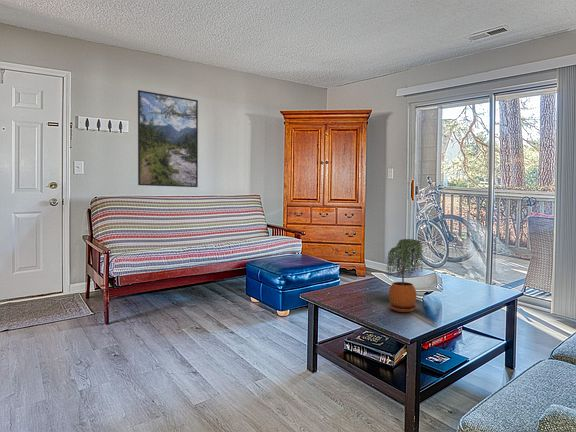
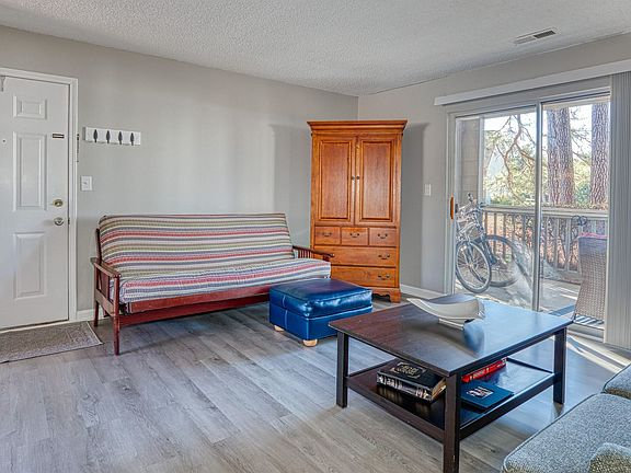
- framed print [137,89,199,188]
- potted plant [385,238,424,313]
